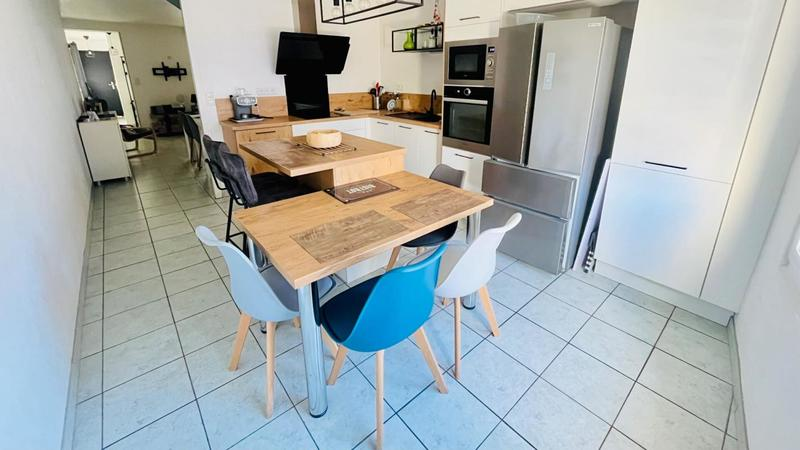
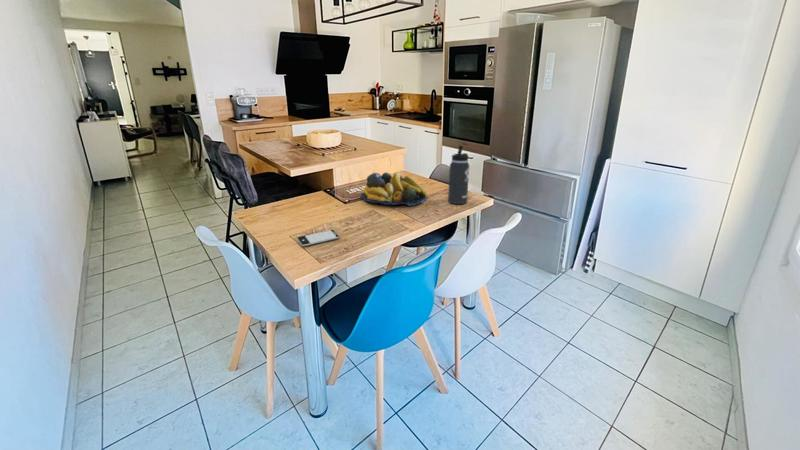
+ smartphone [296,229,340,247]
+ fruit bowl [359,171,429,207]
+ thermos bottle [447,145,470,205]
